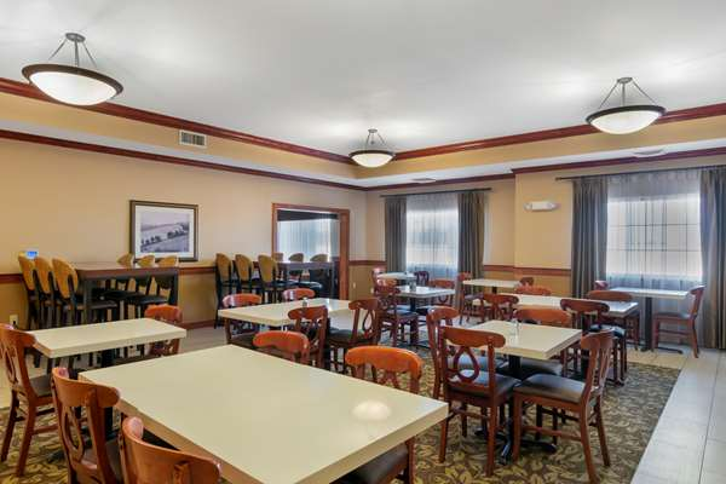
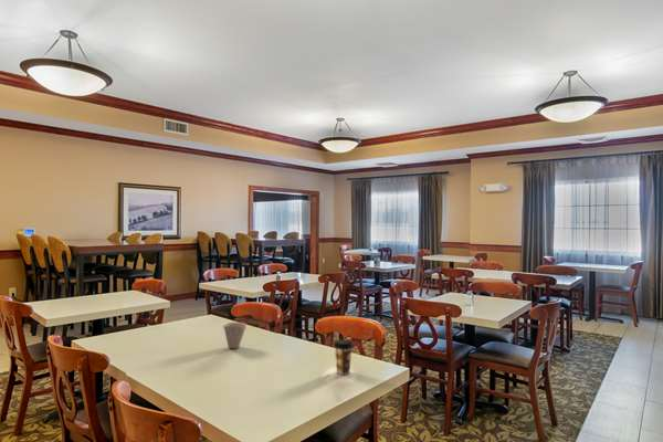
+ cup [222,322,248,349]
+ coffee cup [333,338,354,376]
